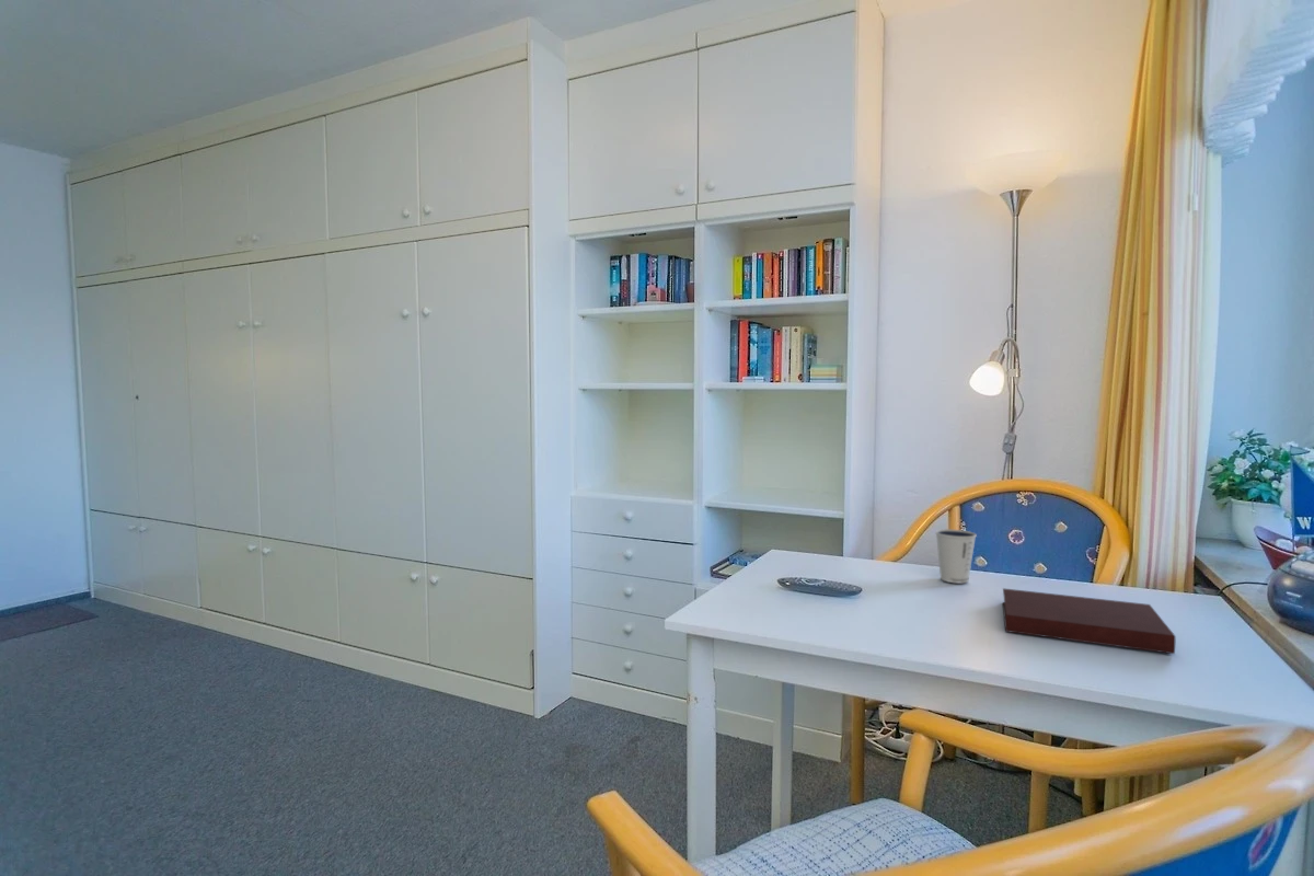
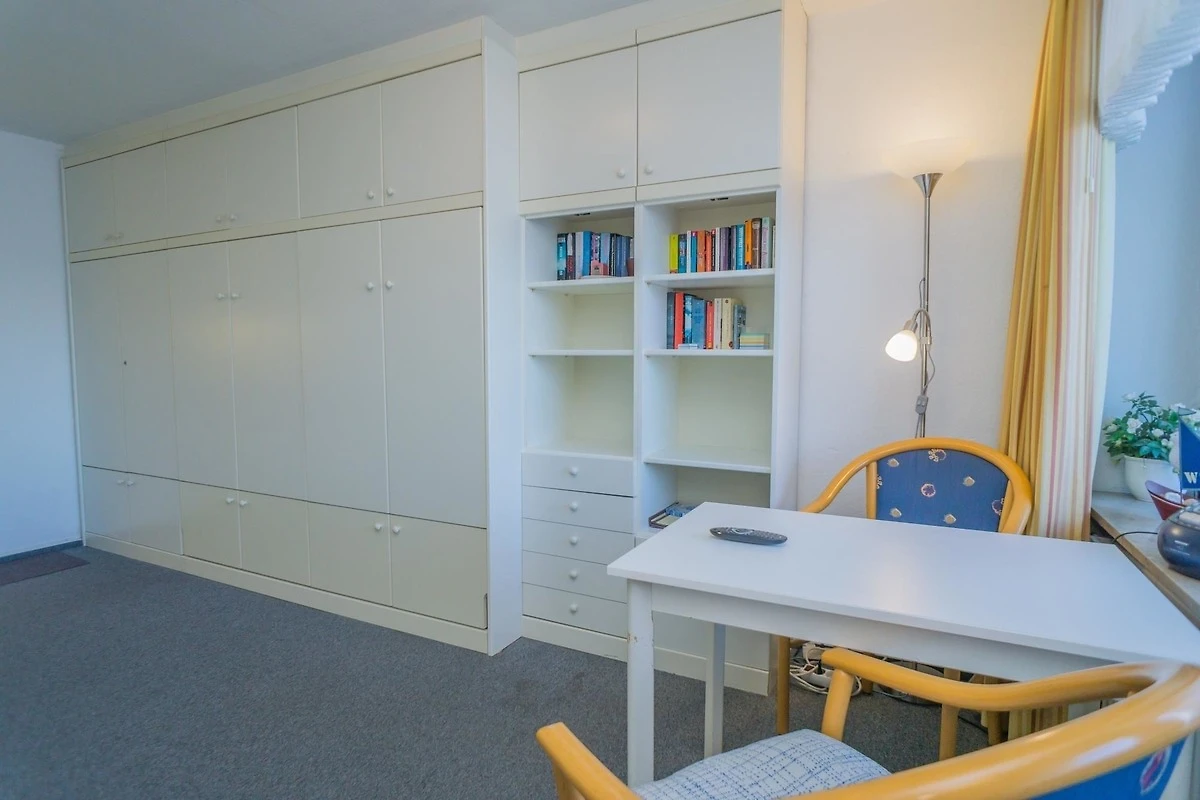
- notebook [1001,587,1176,655]
- dixie cup [934,528,978,584]
